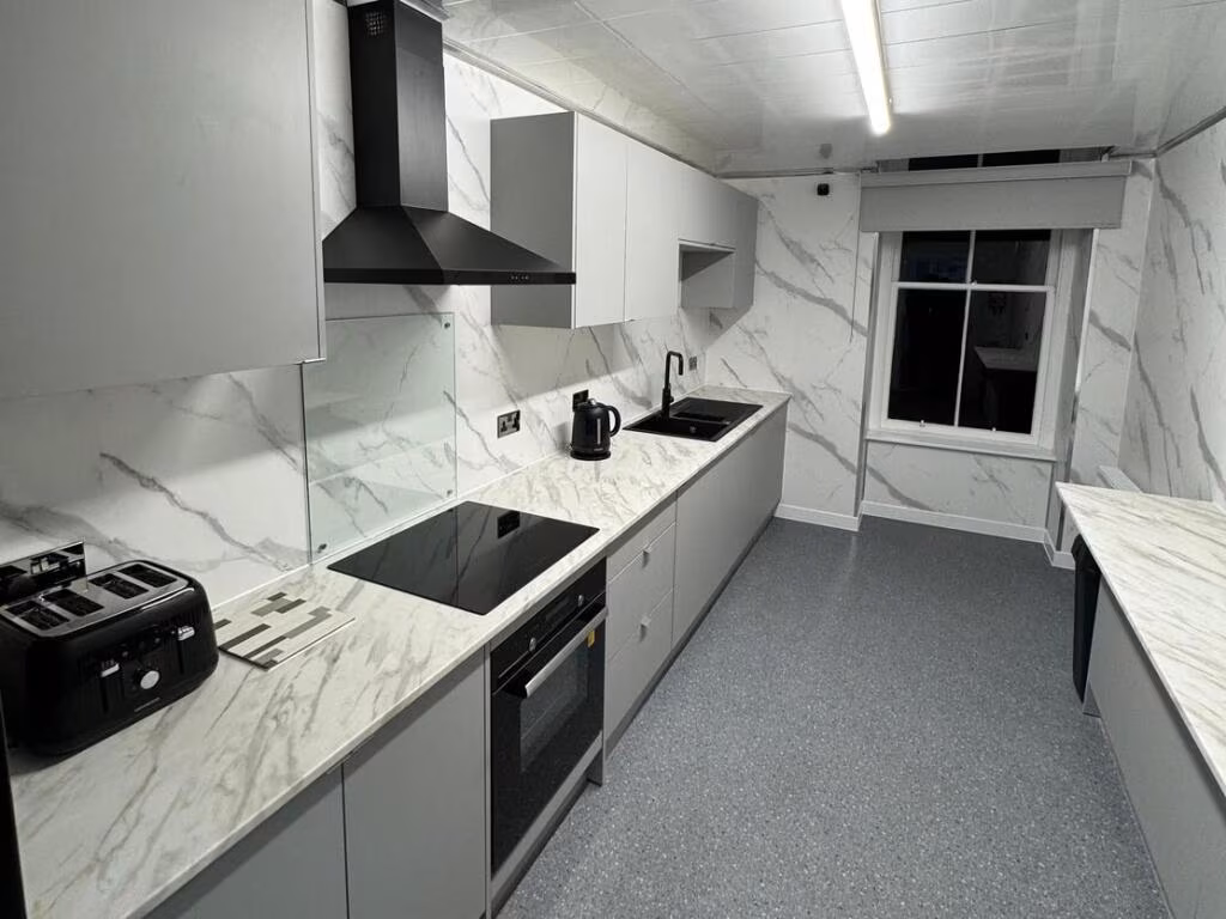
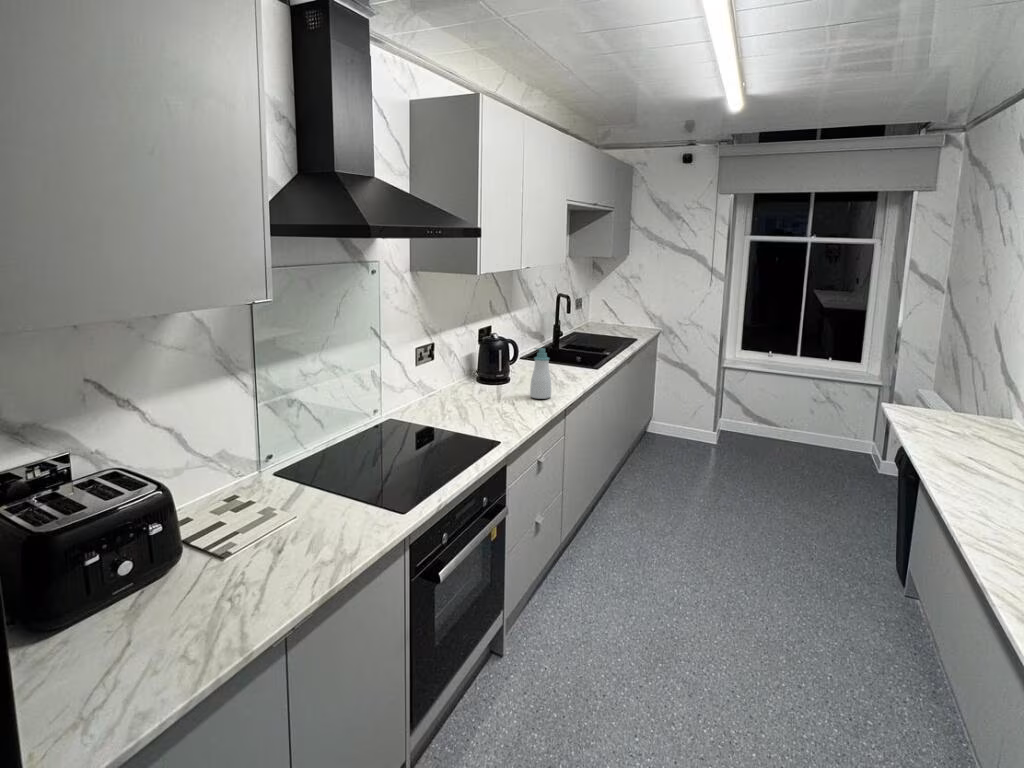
+ soap bottle [529,347,552,400]
